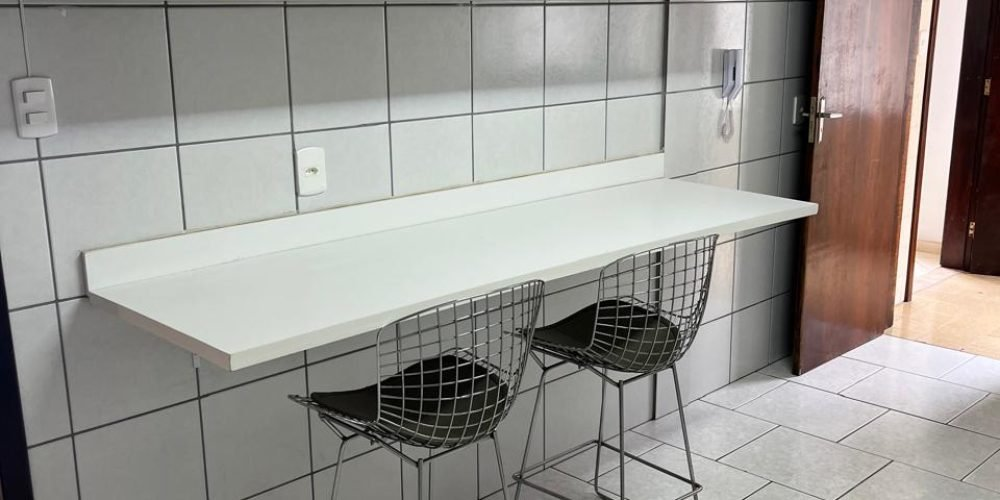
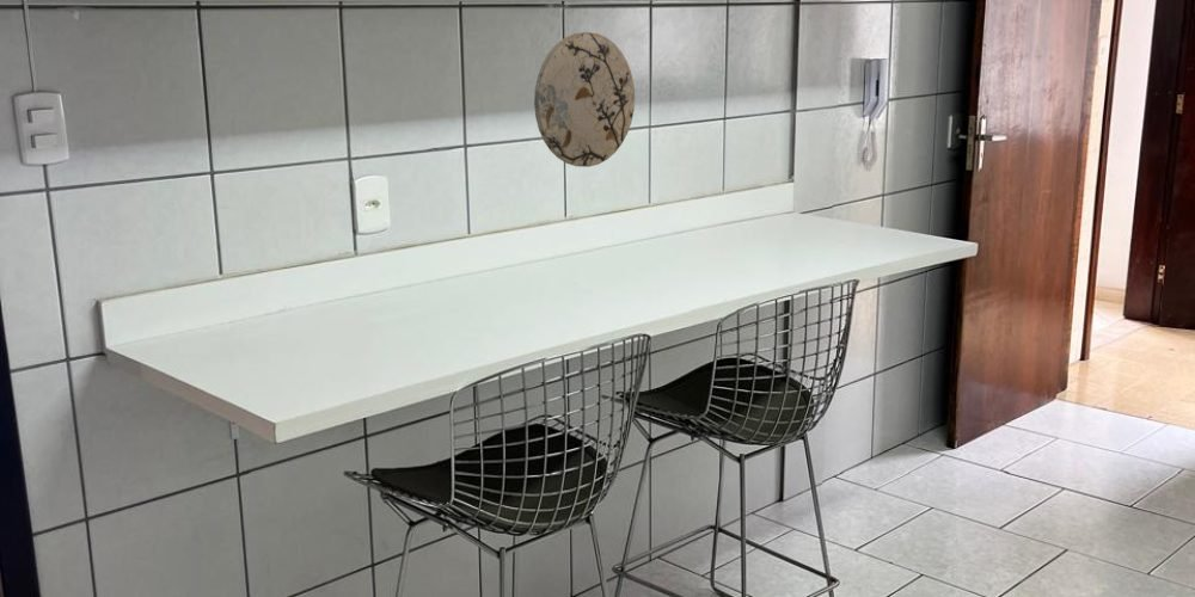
+ decorative plate [533,31,636,168]
